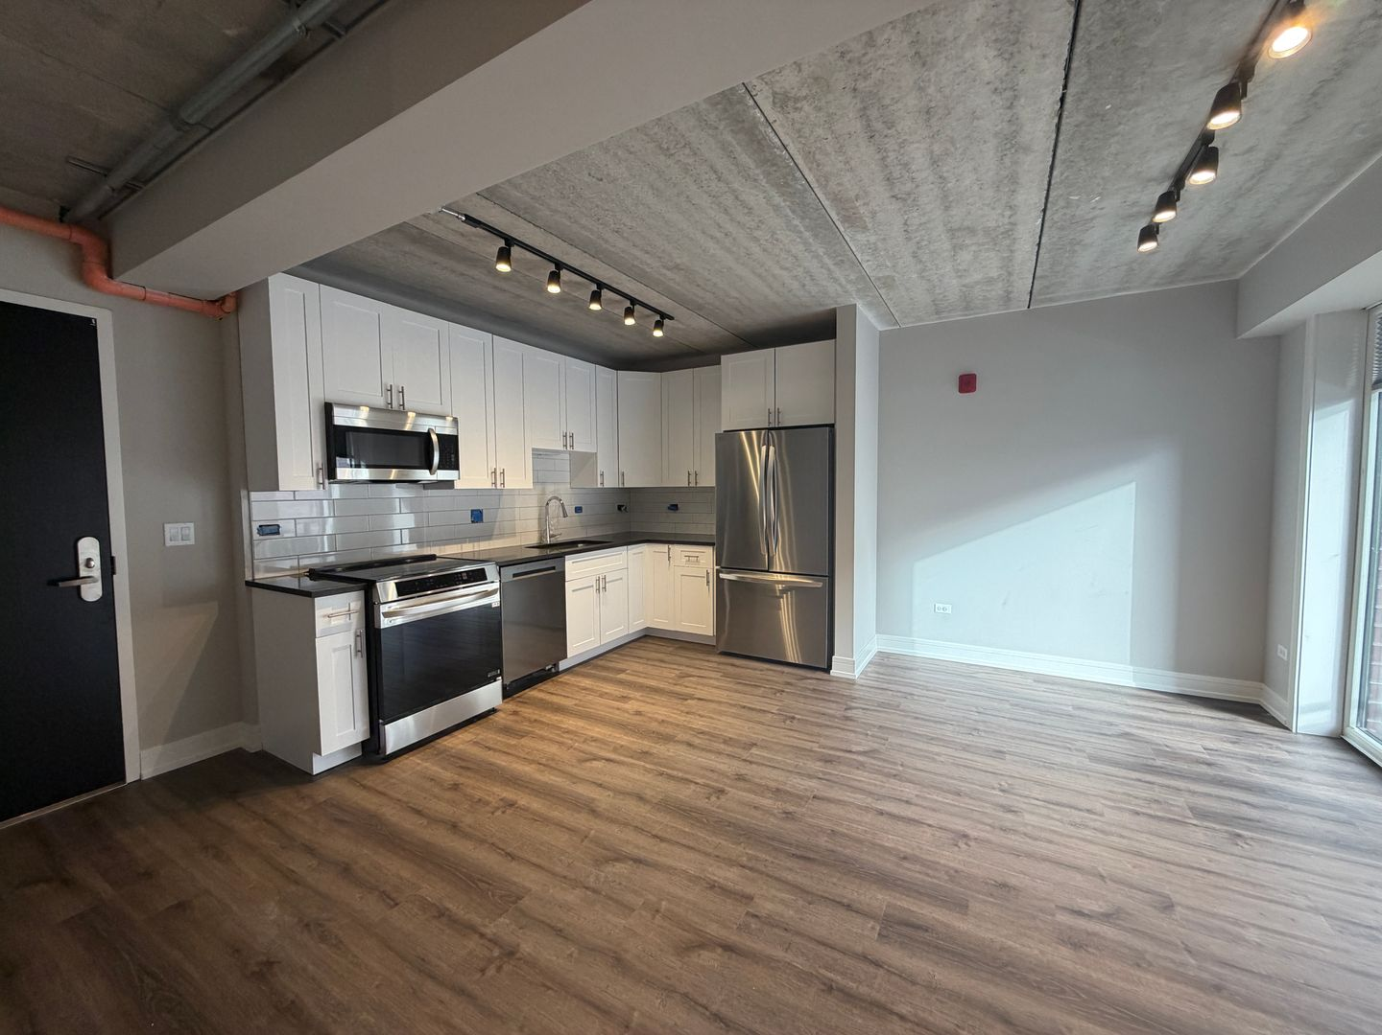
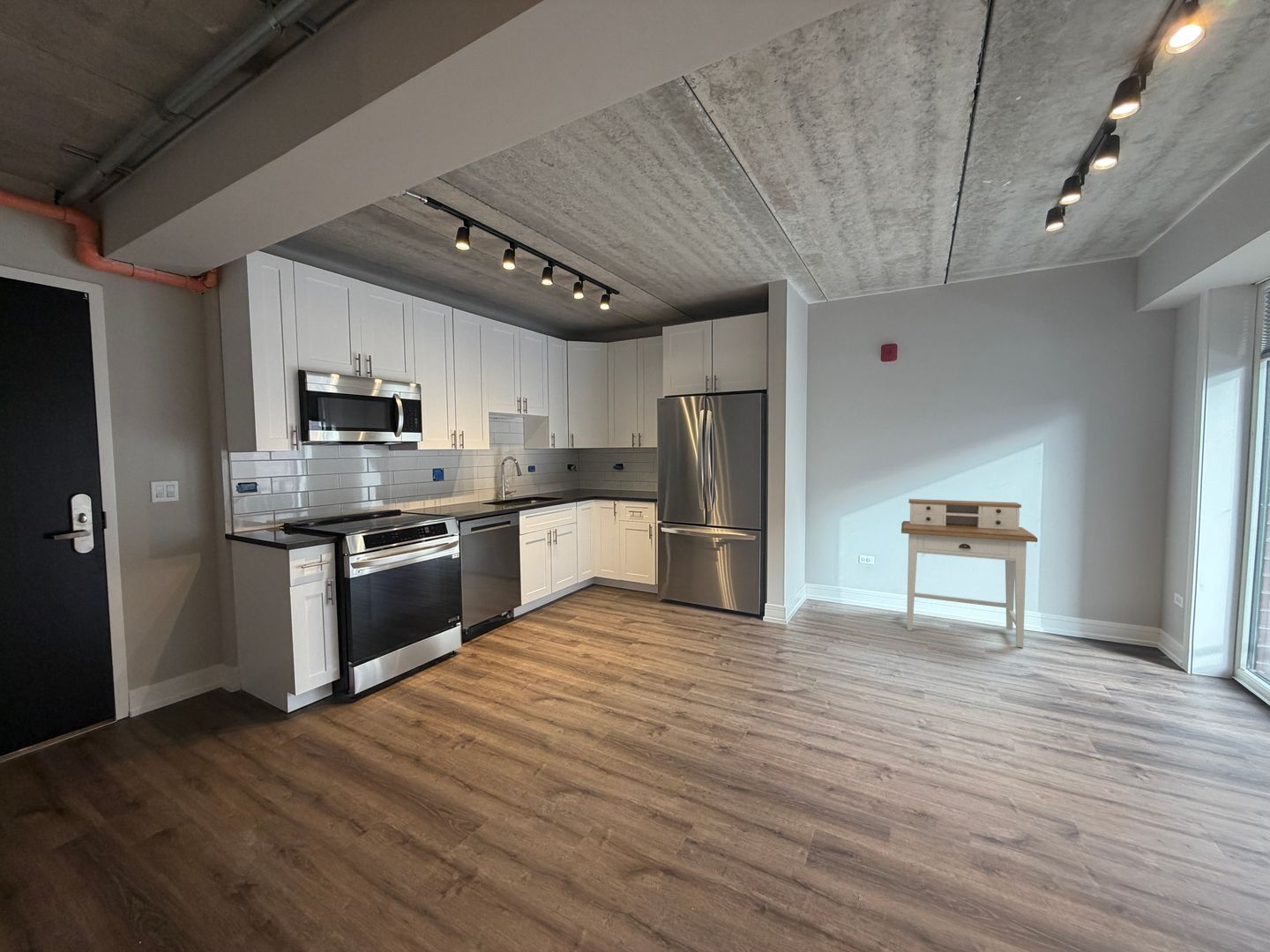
+ desk [900,498,1039,649]
